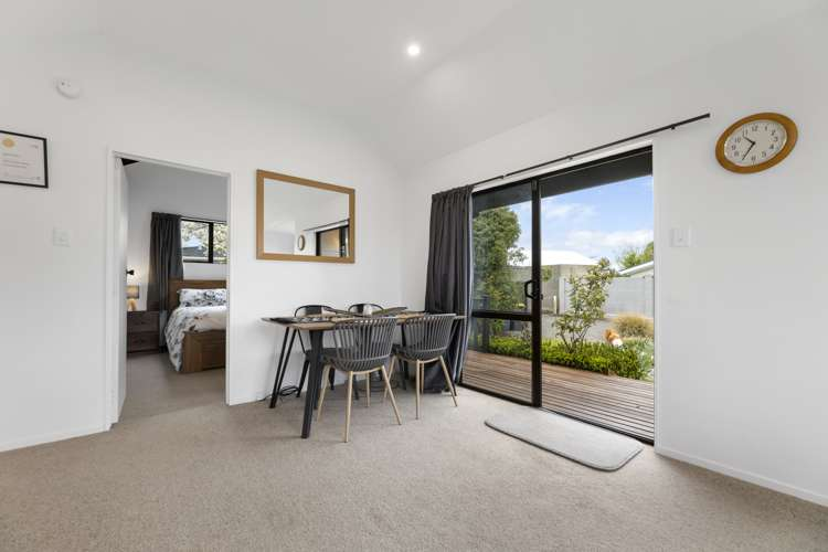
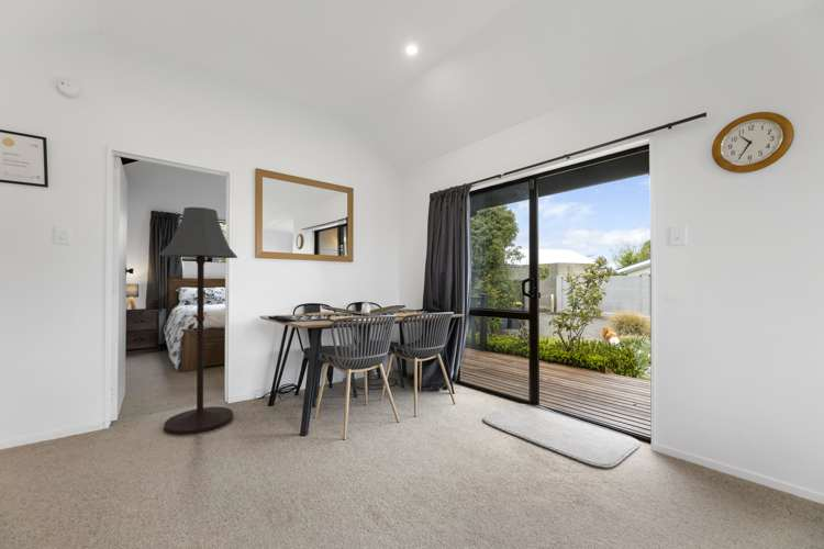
+ floor lamp [158,206,240,436]
